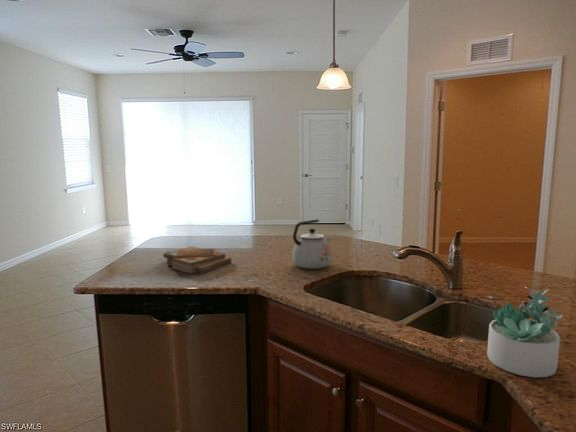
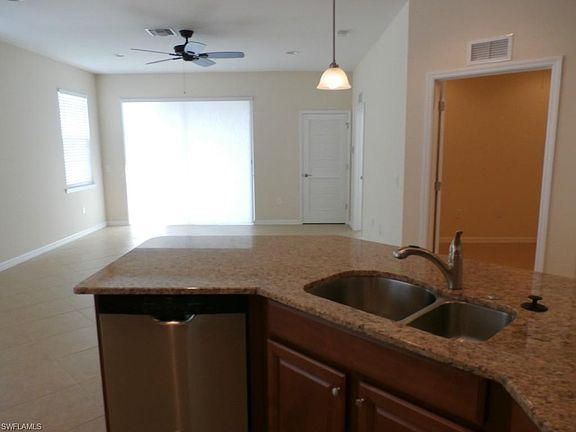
- clipboard [162,246,232,275]
- succulent plant [486,286,564,378]
- kettle [291,219,333,270]
